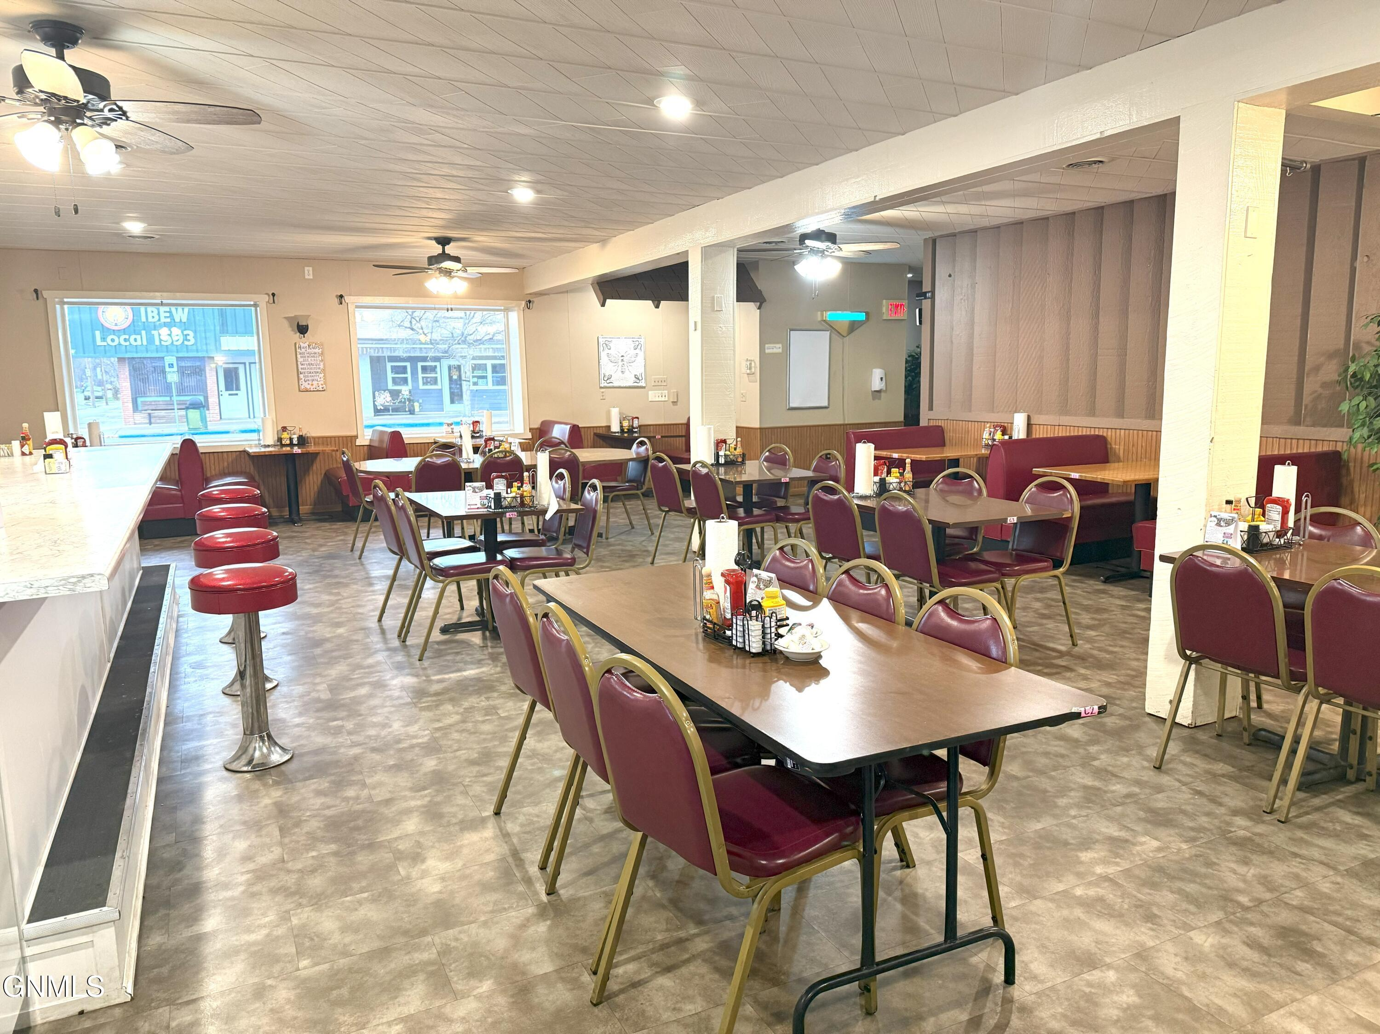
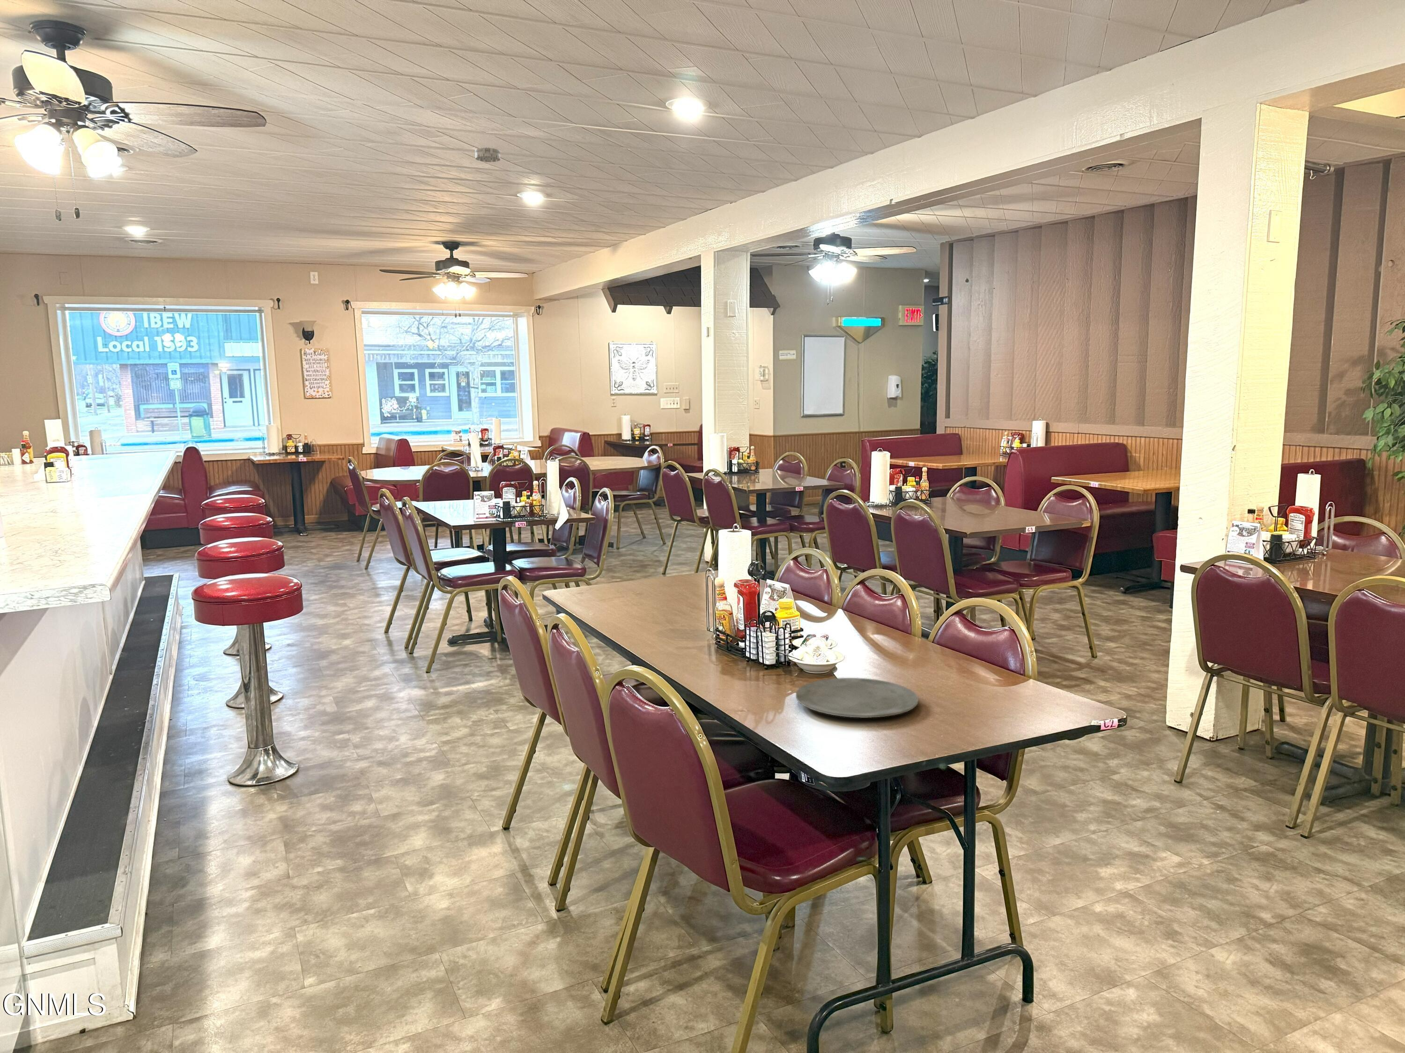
+ smoke detector [475,147,501,163]
+ plate [795,677,919,718]
